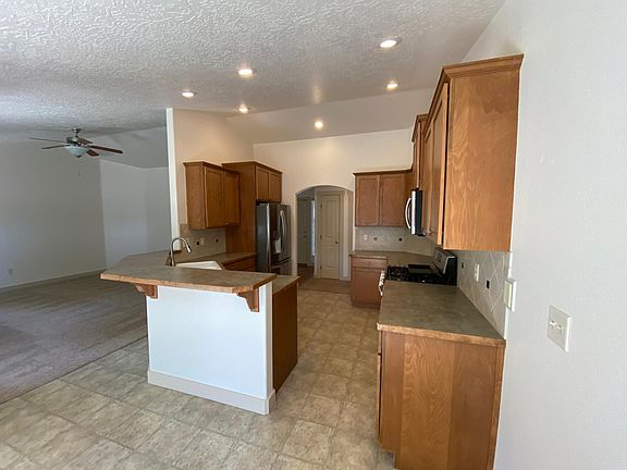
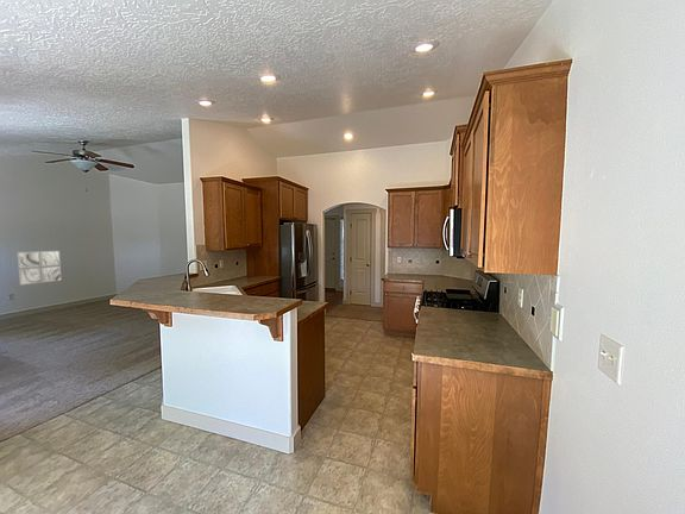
+ wall art [17,250,63,287]
